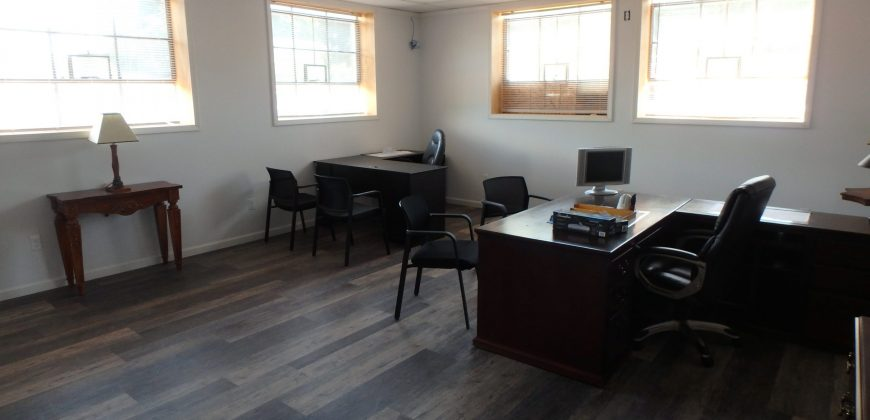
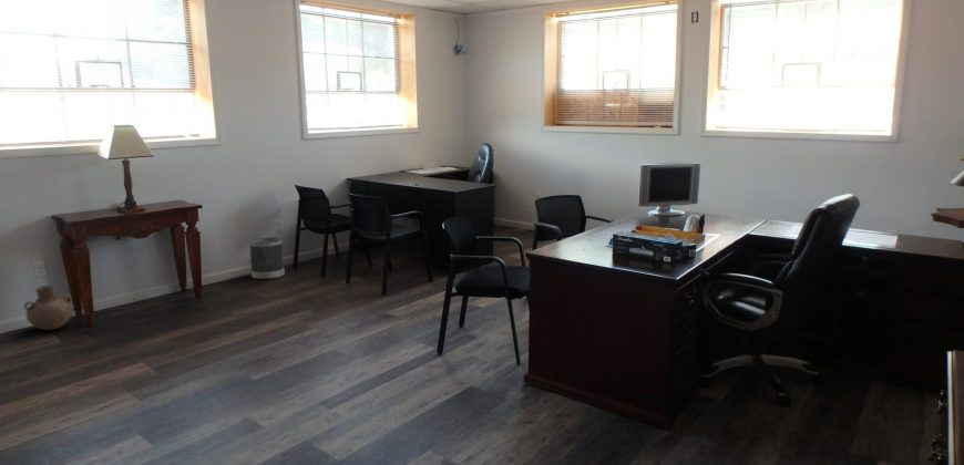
+ vase [23,283,73,331]
+ wastebasket [248,236,286,280]
